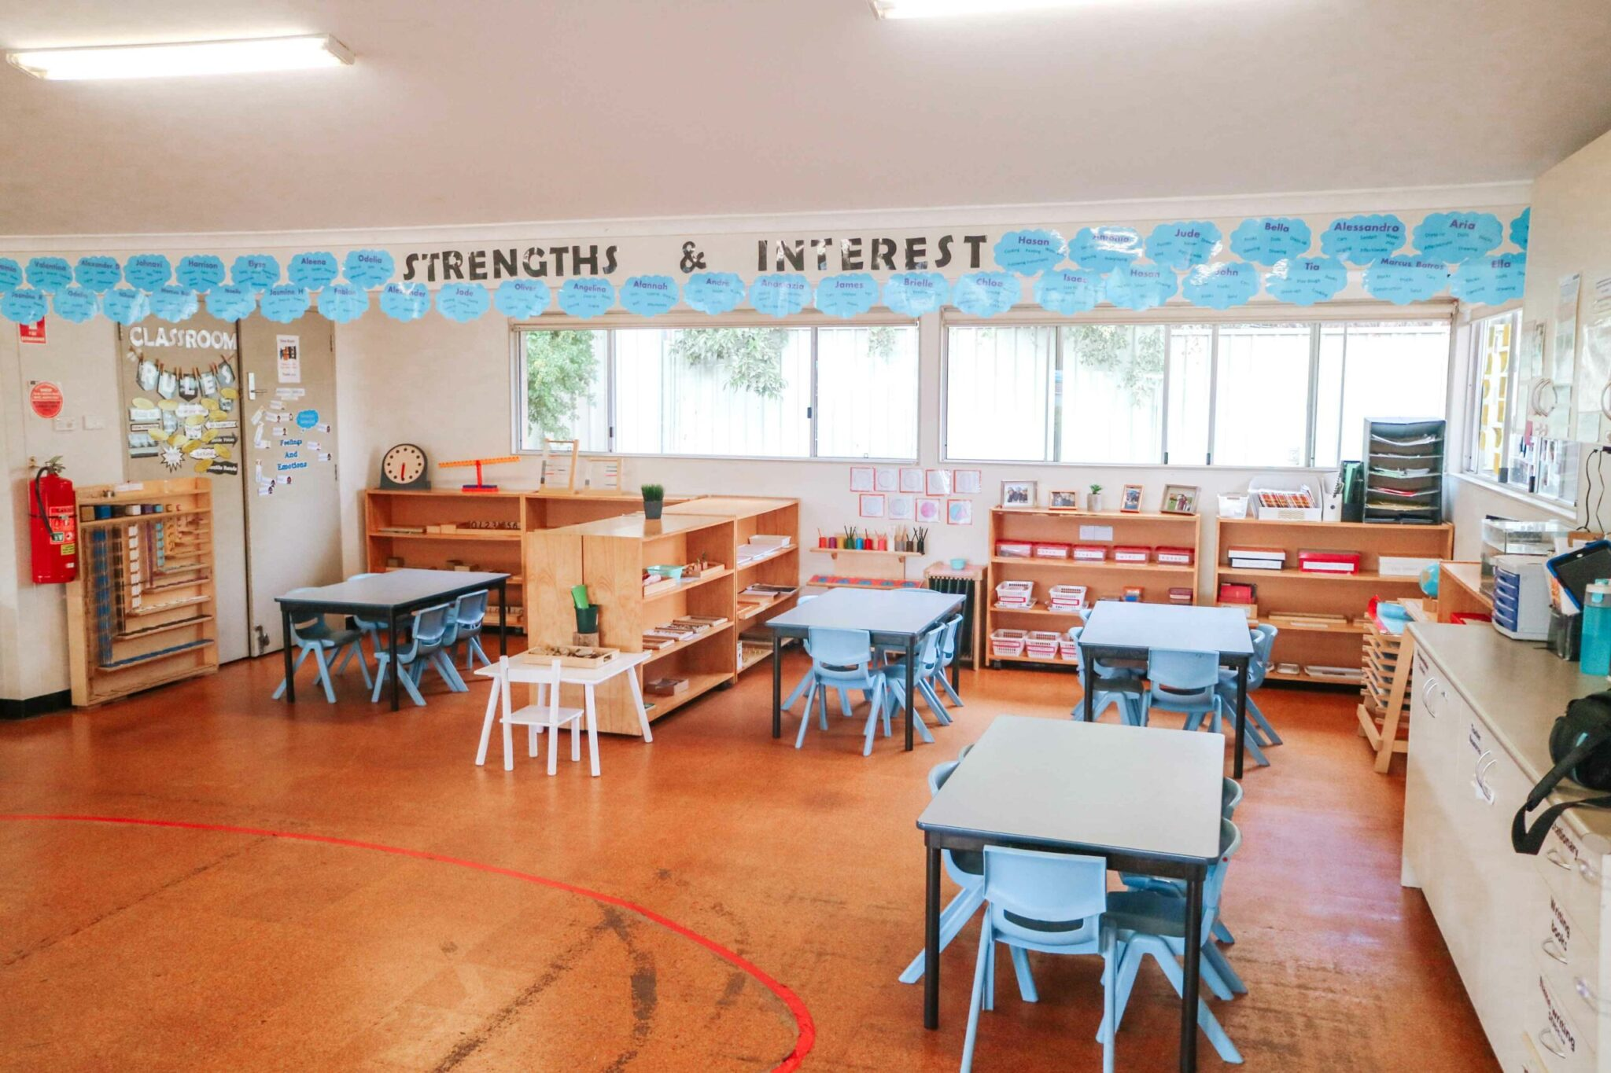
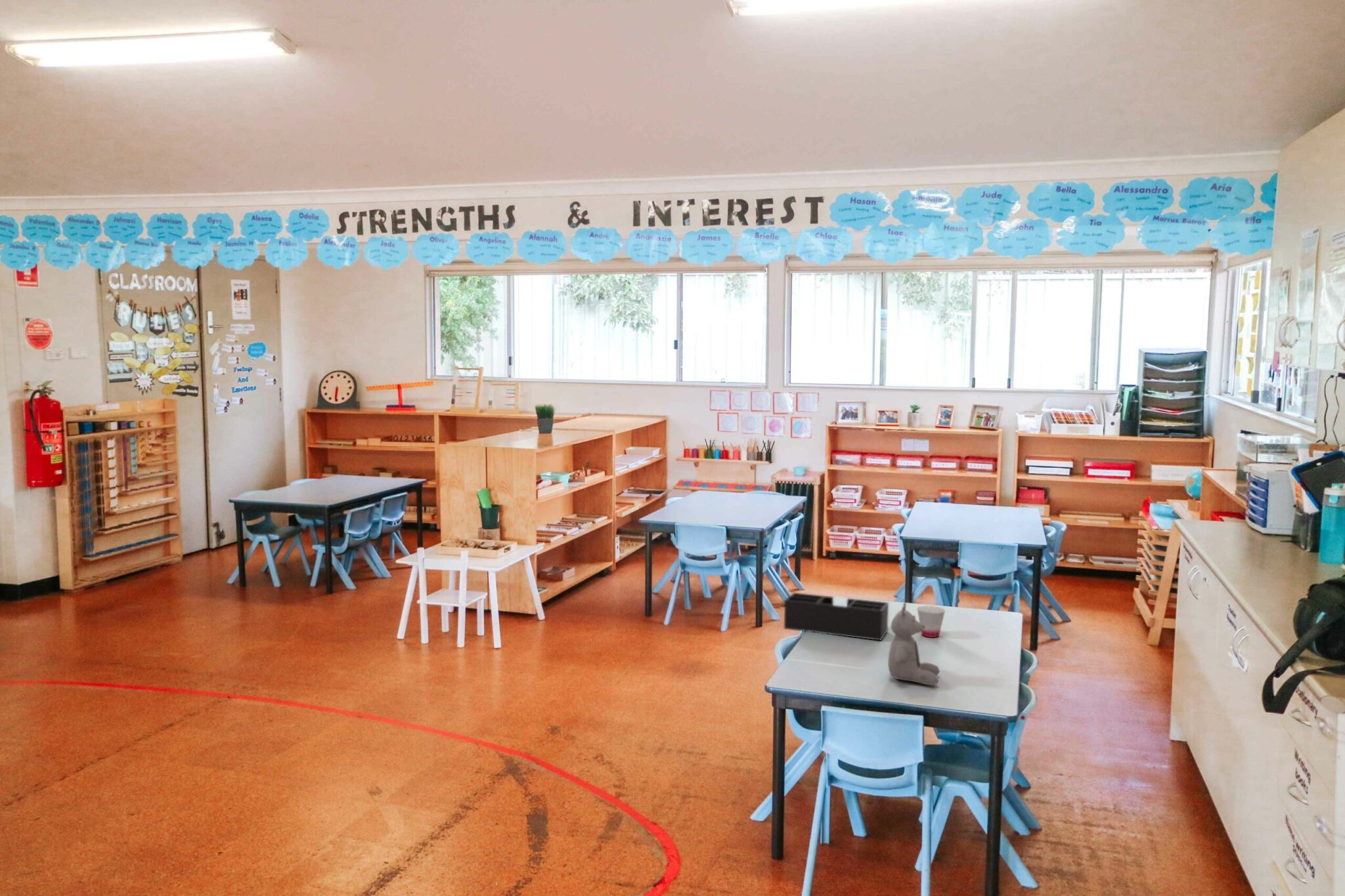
+ teddy bear [887,601,940,686]
+ cup [917,605,946,638]
+ desk organizer [783,592,889,641]
